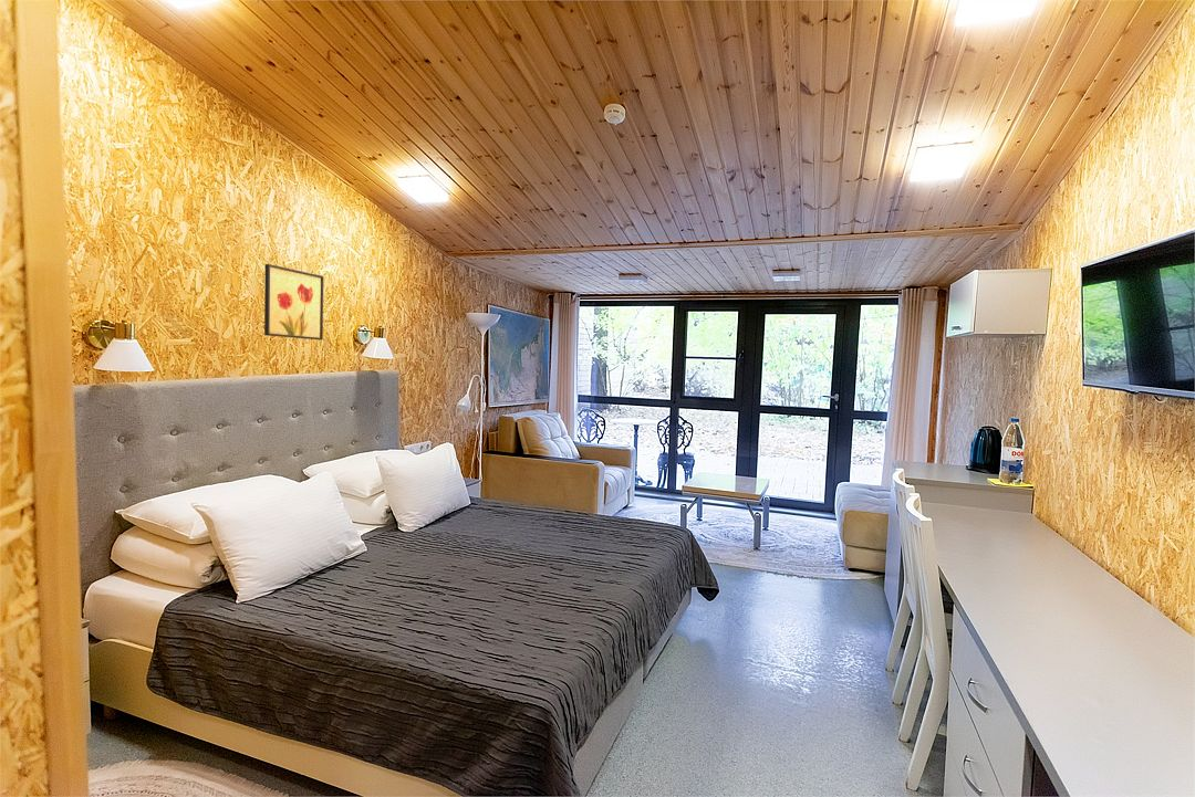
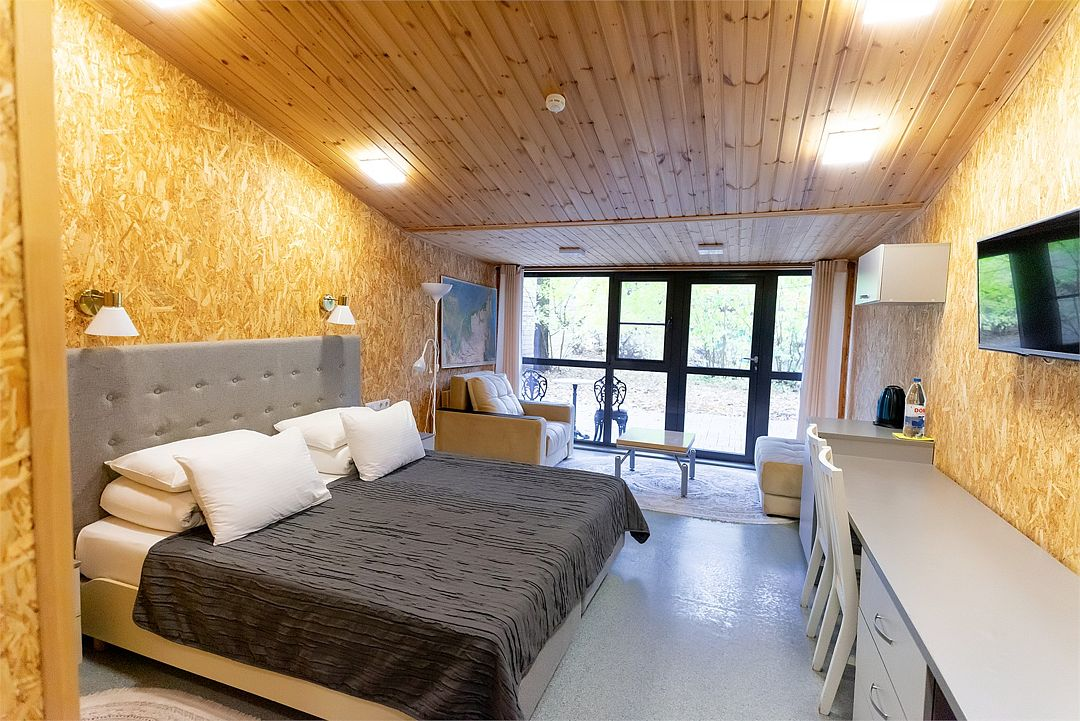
- wall art [263,263,324,342]
